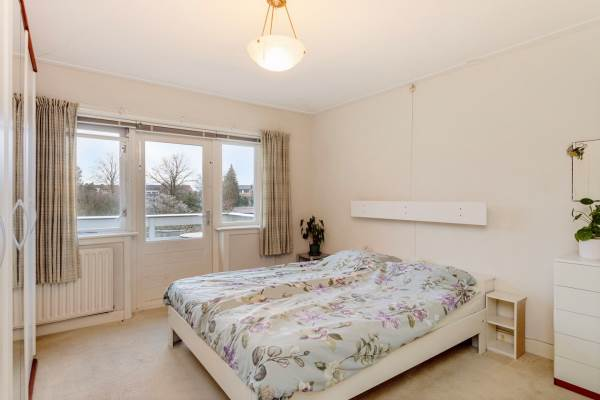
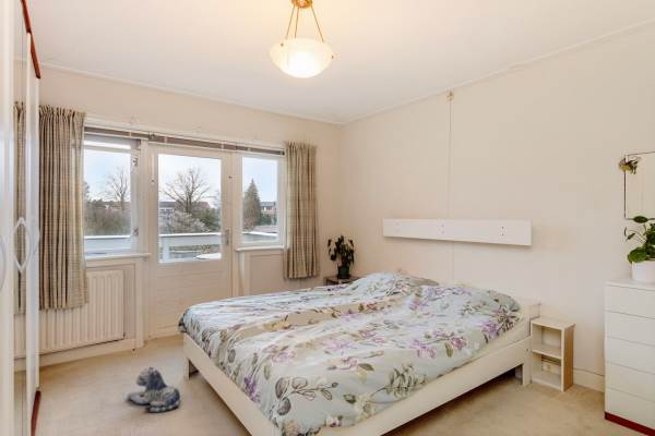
+ plush toy [126,366,181,413]
